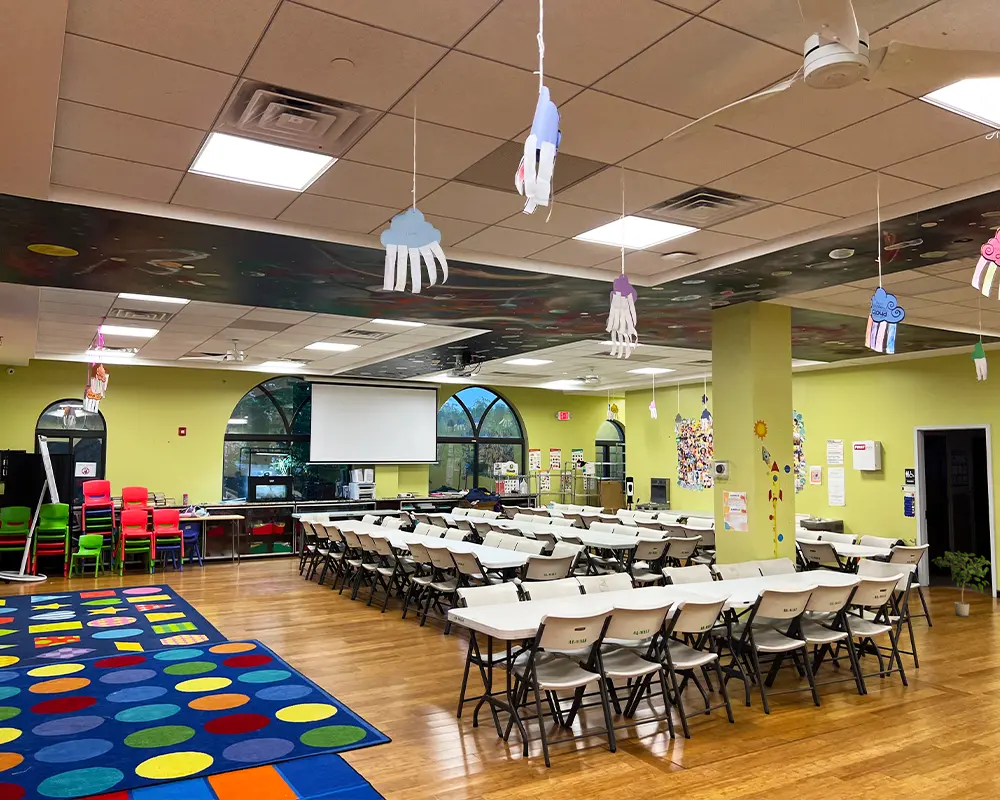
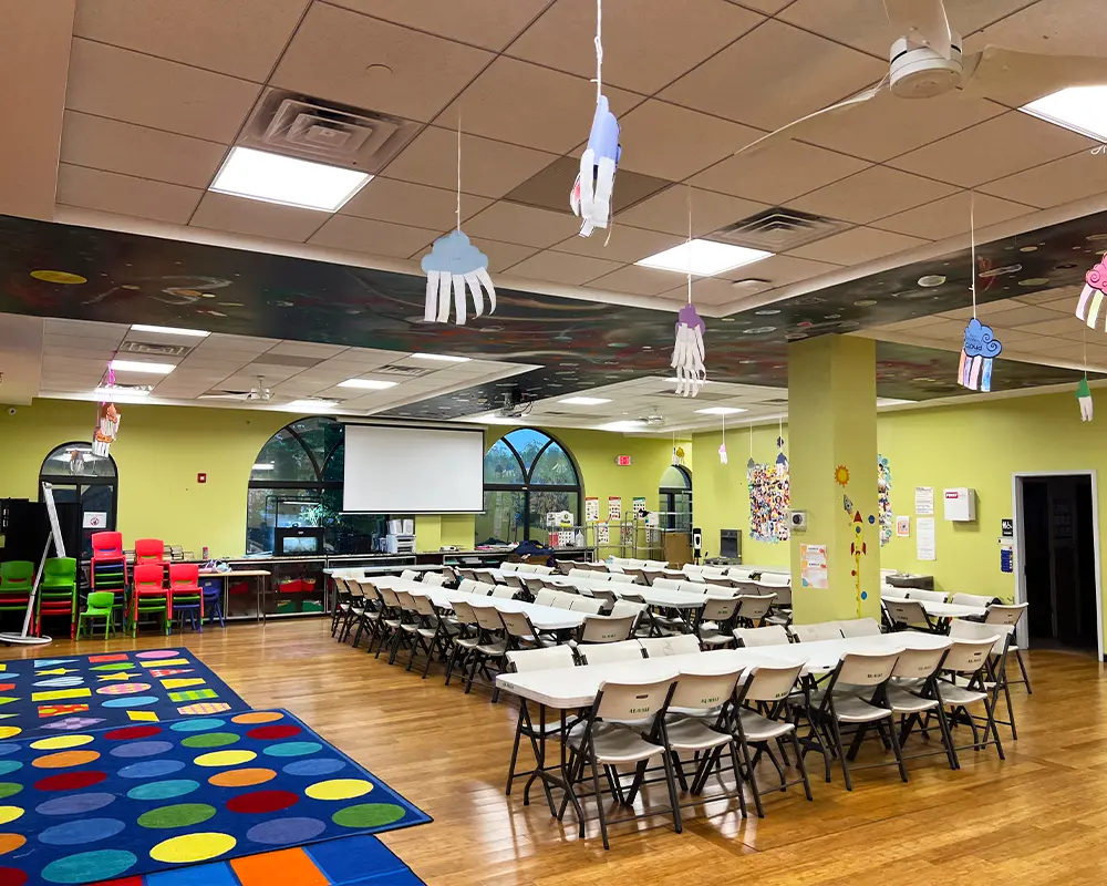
- potted plant [931,550,992,618]
